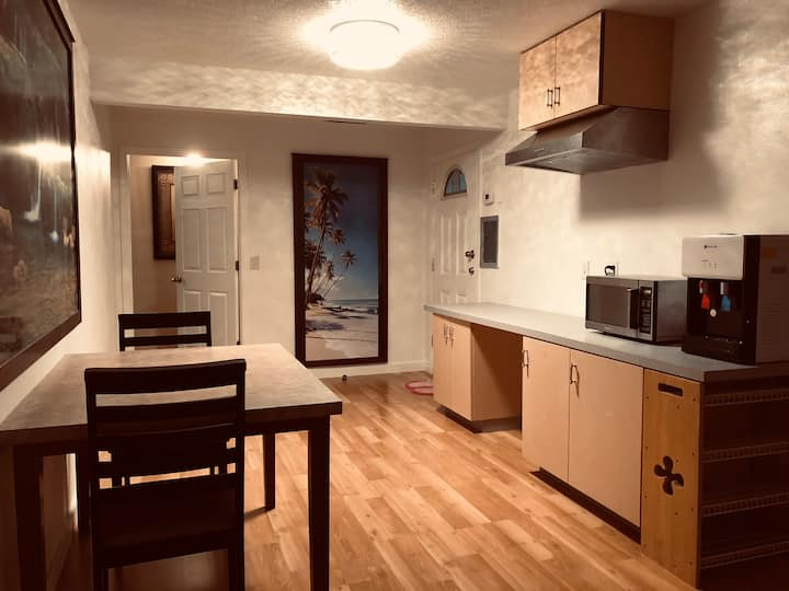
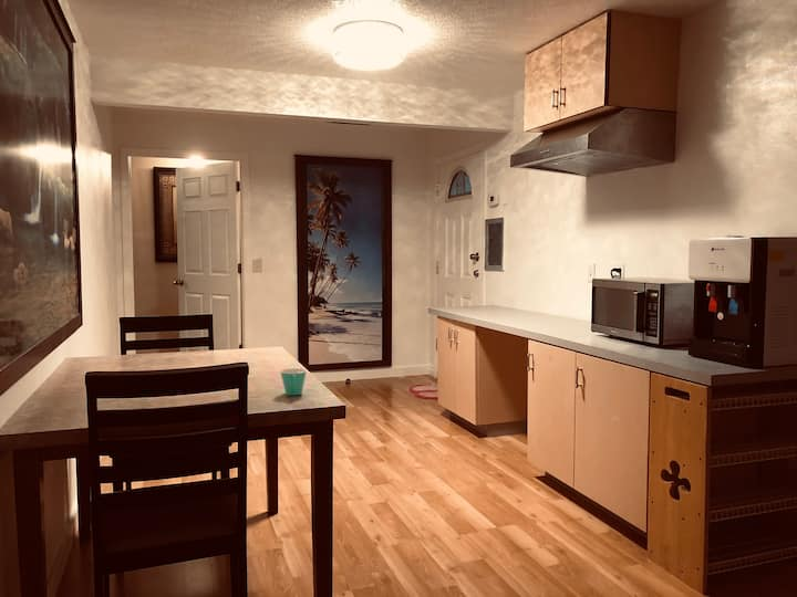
+ mug [279,367,308,397]
